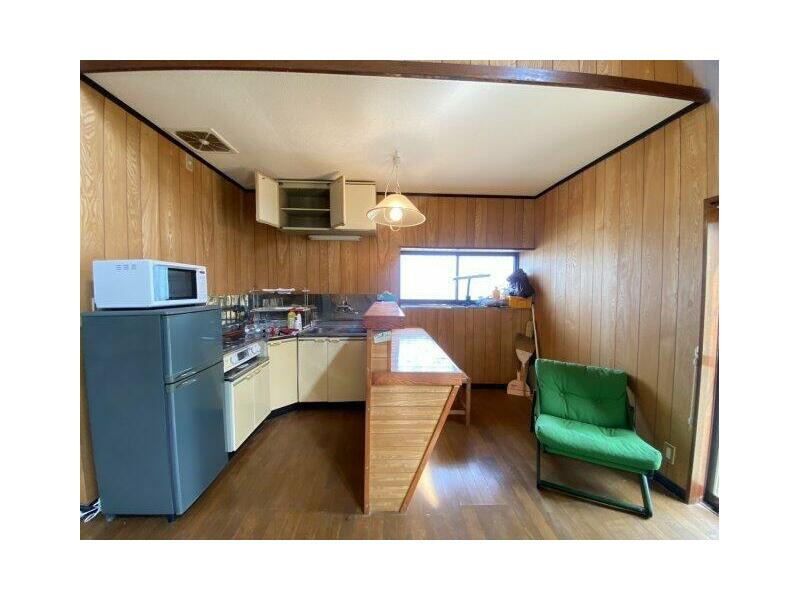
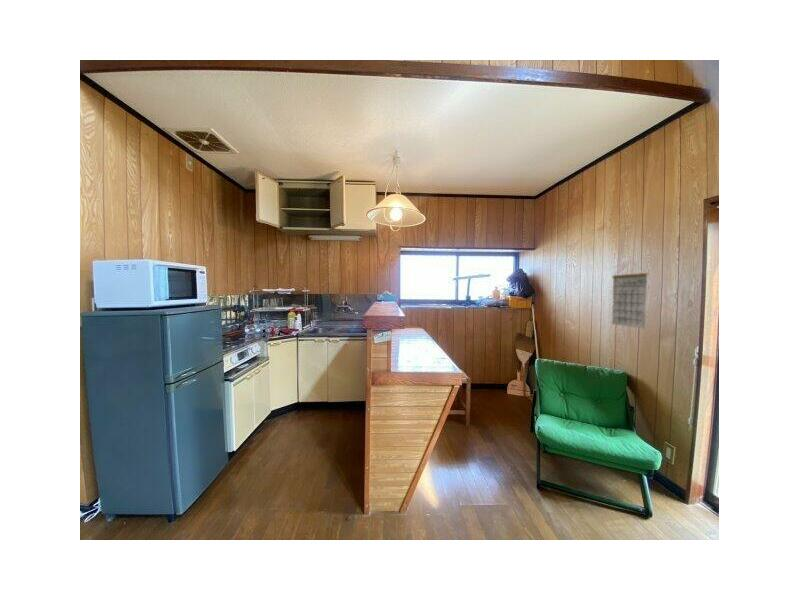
+ calendar [611,261,650,330]
